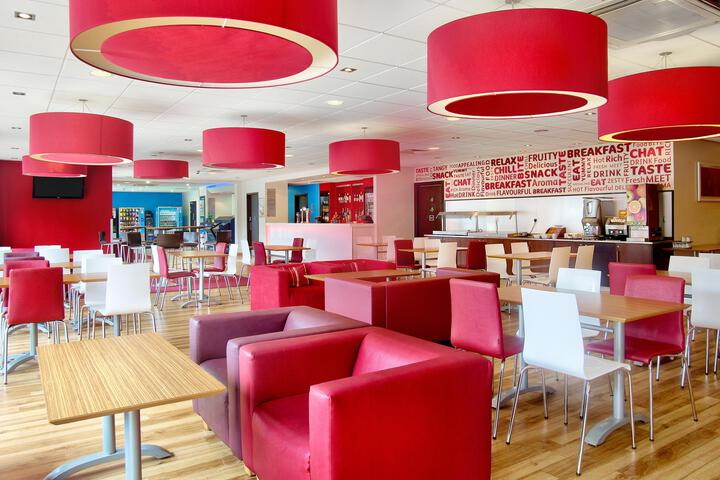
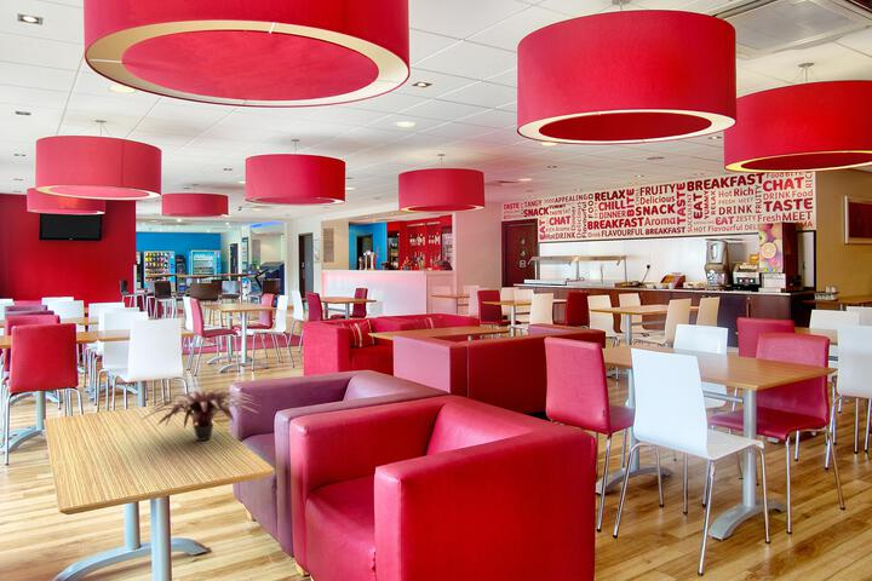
+ plant [139,389,263,442]
